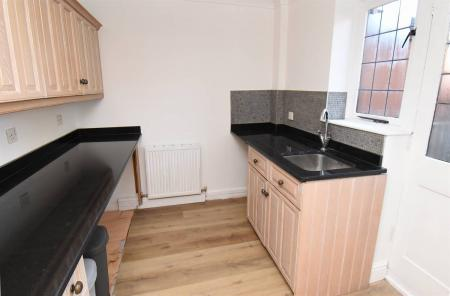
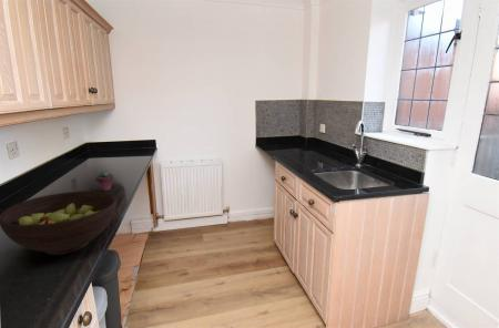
+ potted succulent [94,170,114,193]
+ fruit bowl [0,191,118,256]
